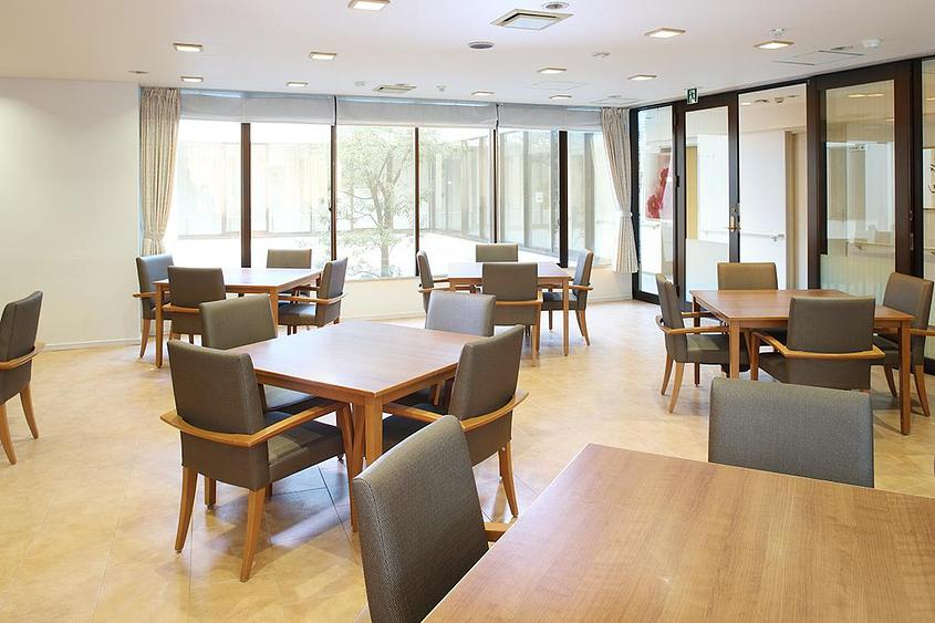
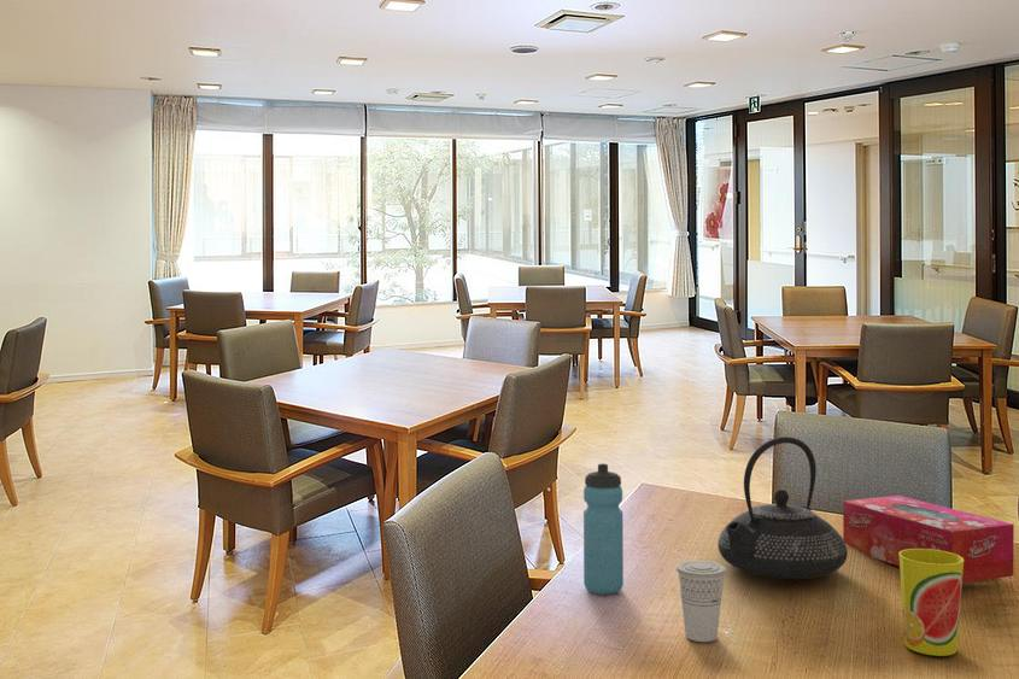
+ tissue box [842,494,1015,585]
+ teapot [716,435,849,580]
+ cup [898,549,964,657]
+ cup [675,560,727,643]
+ water bottle [582,462,625,596]
